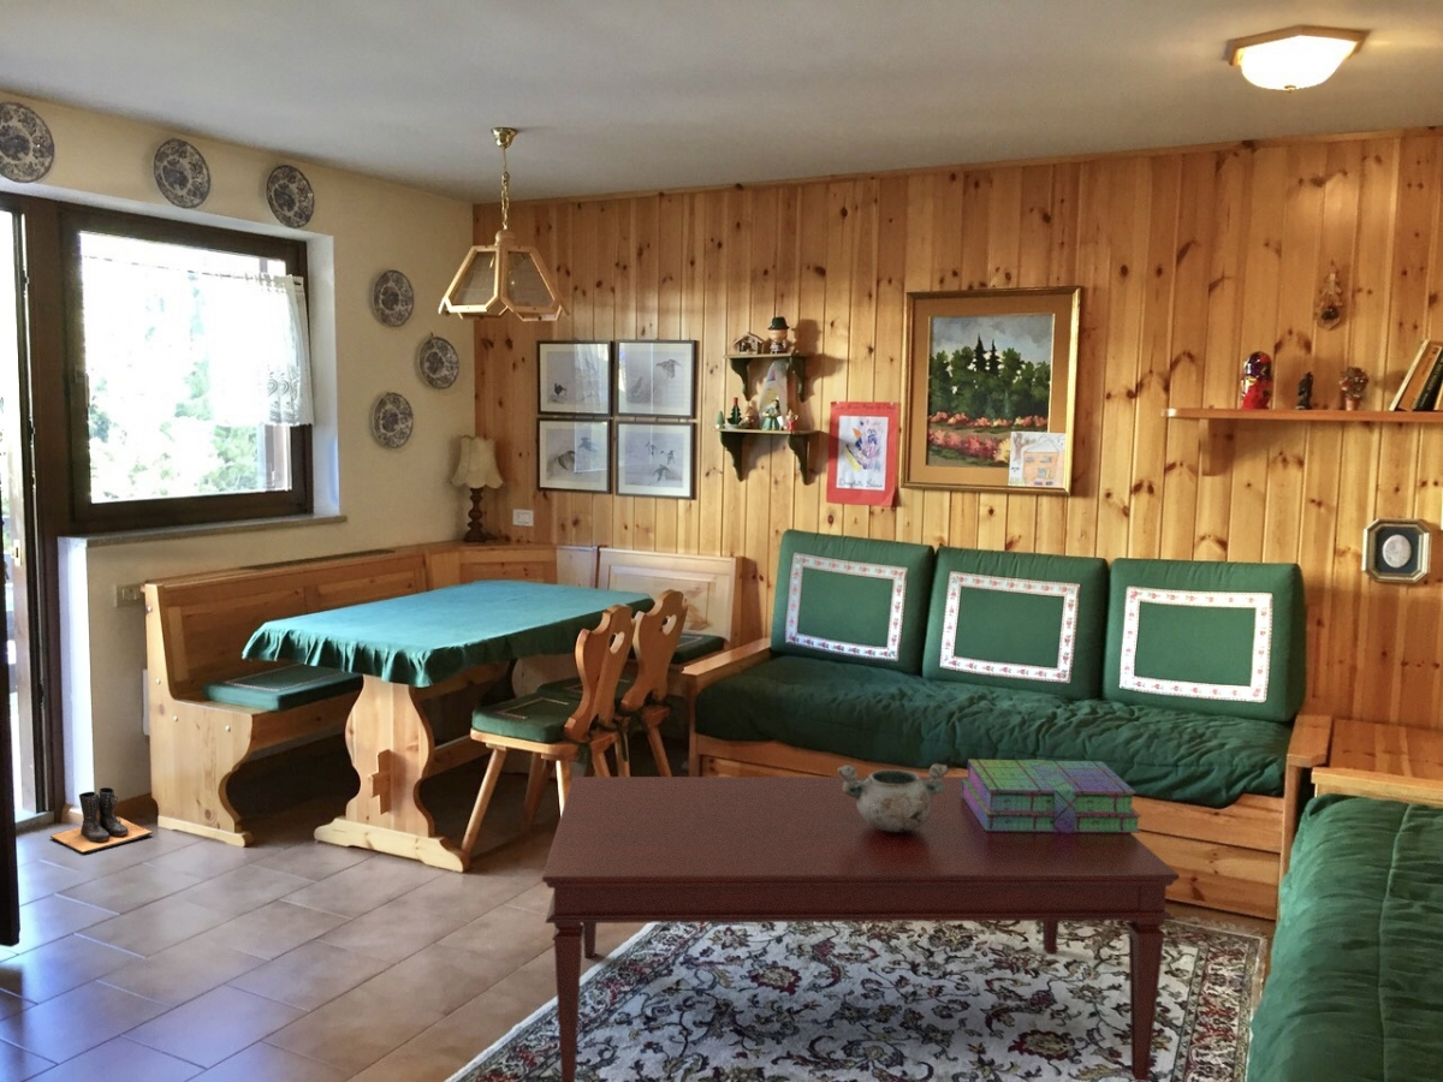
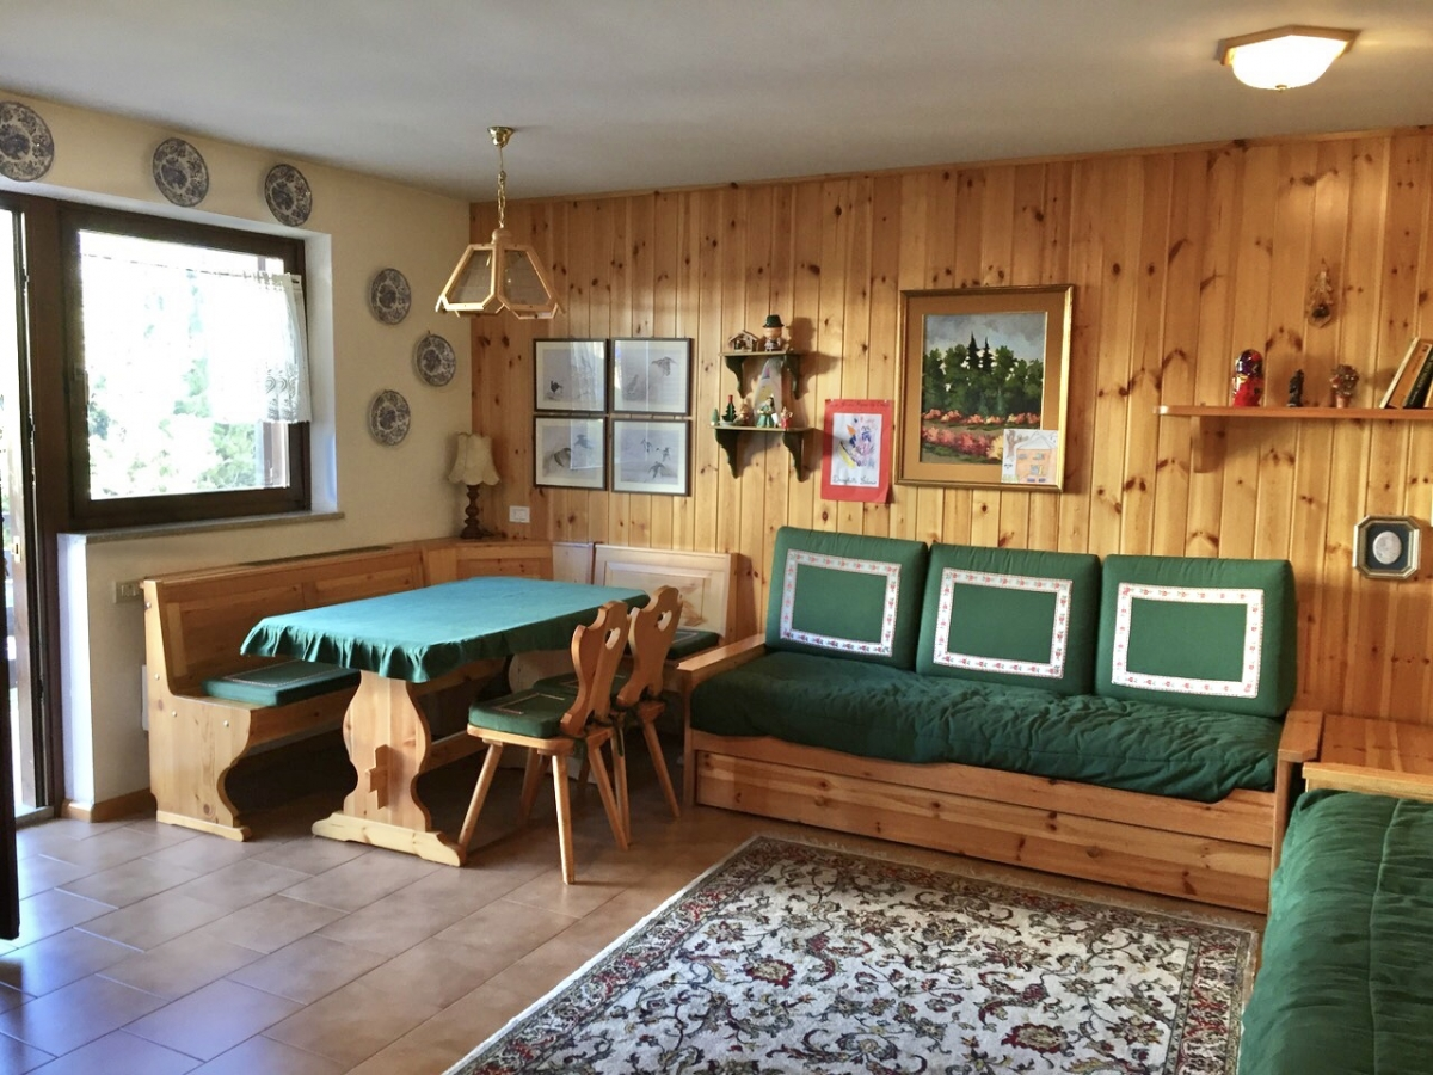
- coffee table [541,775,1181,1082]
- decorative bowl [836,762,950,832]
- boots [49,786,154,854]
- stack of books [961,759,1142,834]
